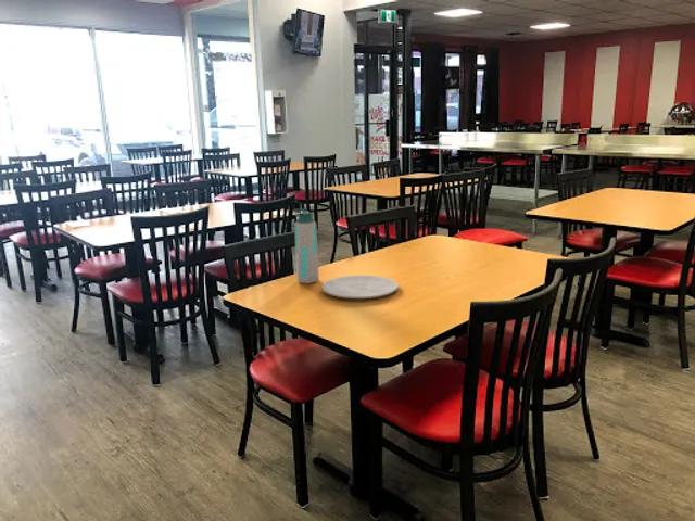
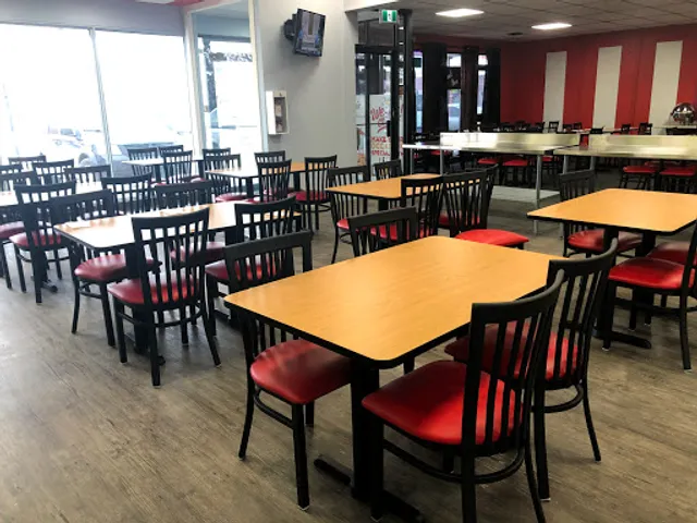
- water bottle [293,207,320,284]
- plate [320,275,400,300]
